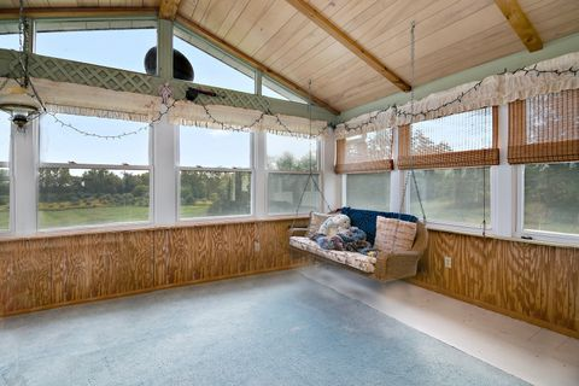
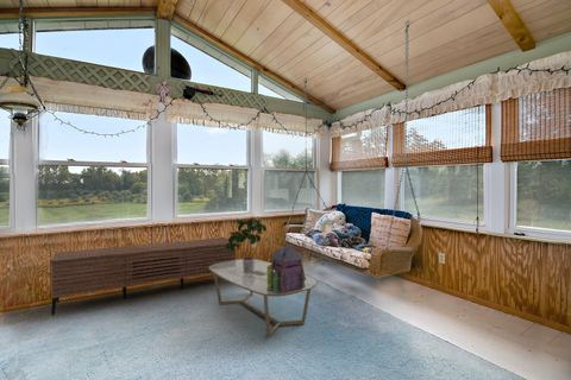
+ sideboard [50,236,238,317]
+ potted plant [226,217,268,273]
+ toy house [266,243,307,293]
+ coffee table [208,258,319,338]
